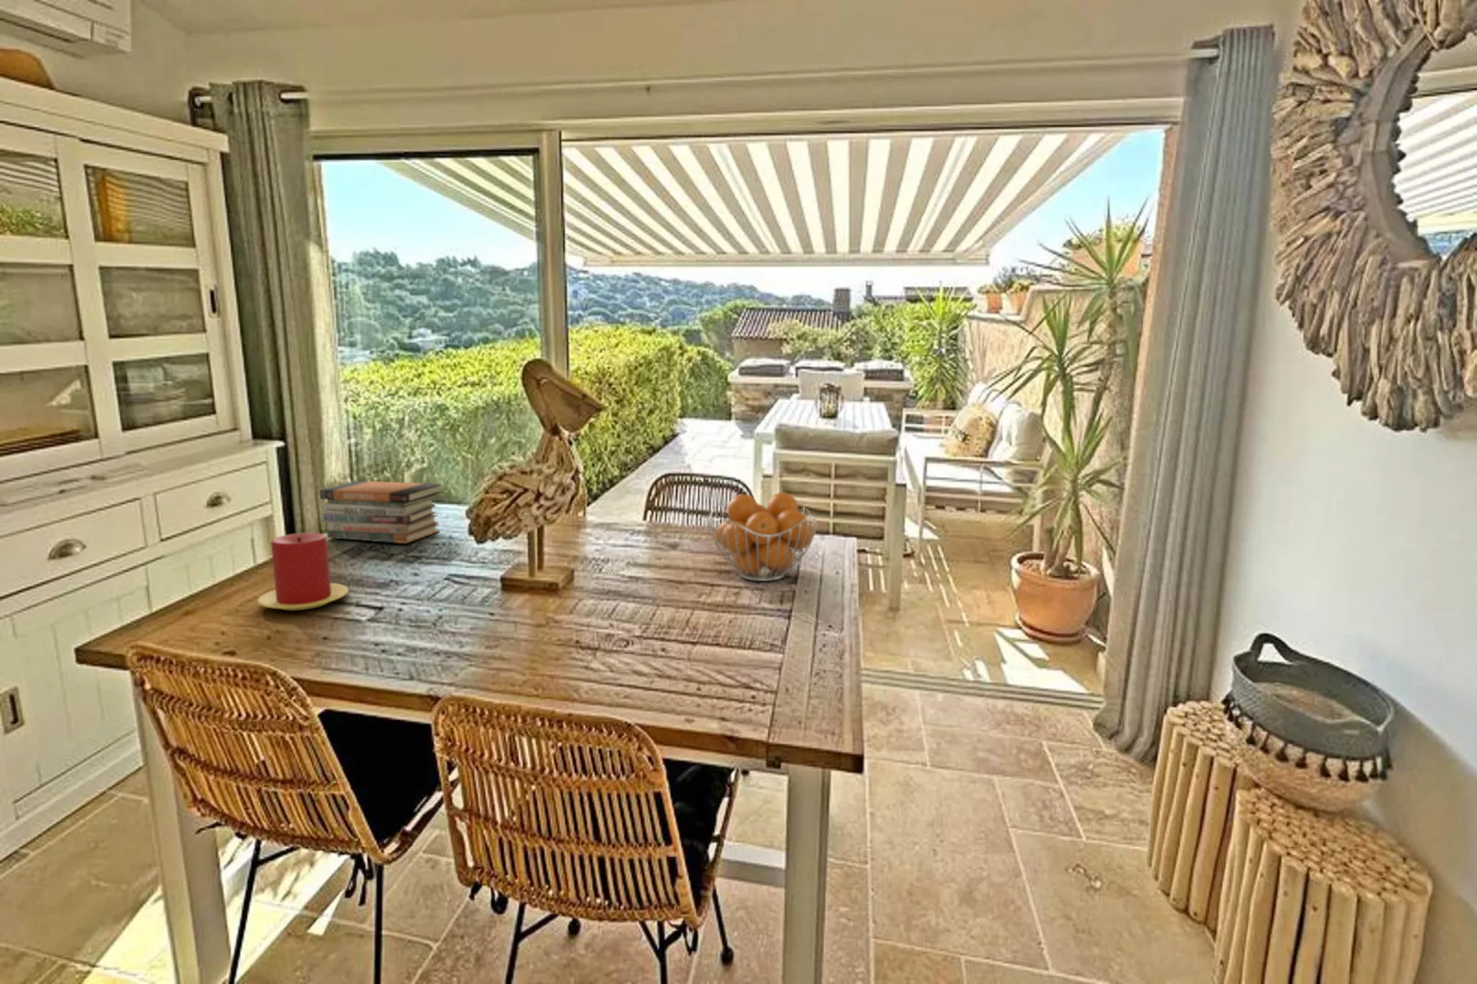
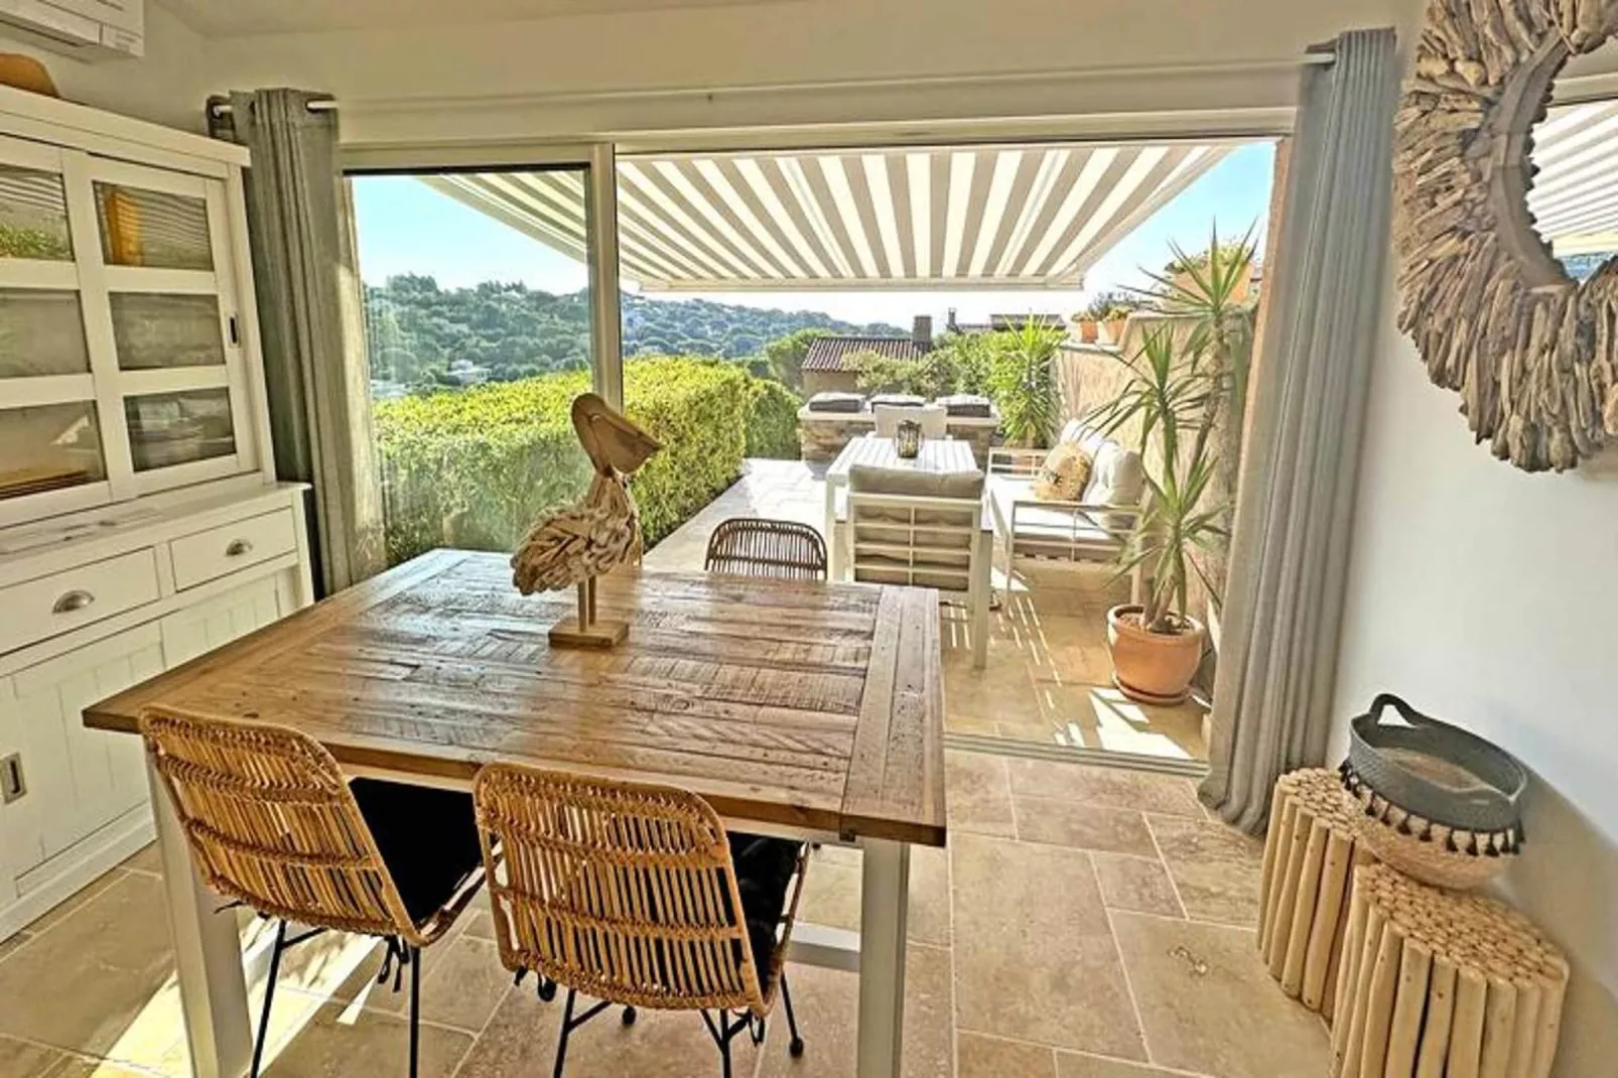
- fruit basket [707,492,819,582]
- candle [257,532,349,612]
- book stack [320,480,443,545]
